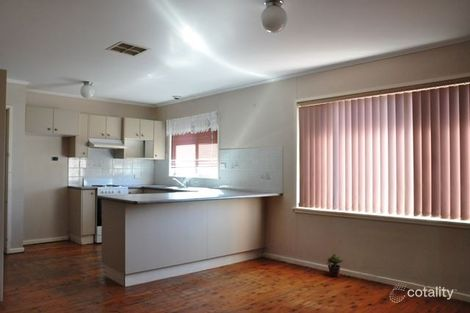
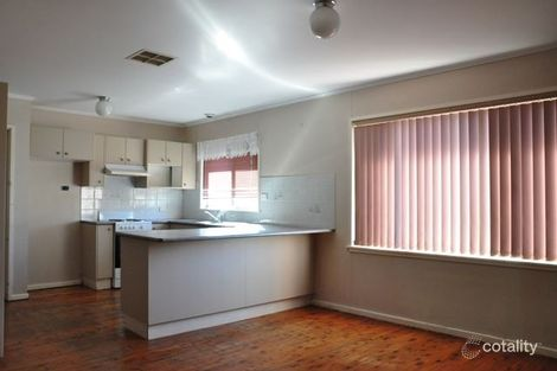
- potted plant [325,253,344,278]
